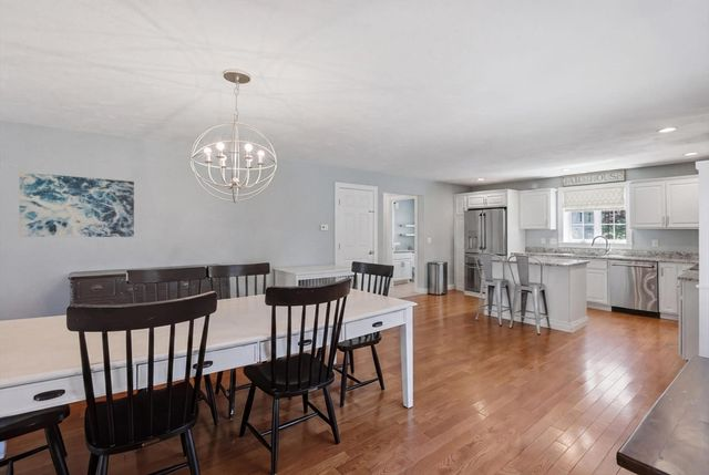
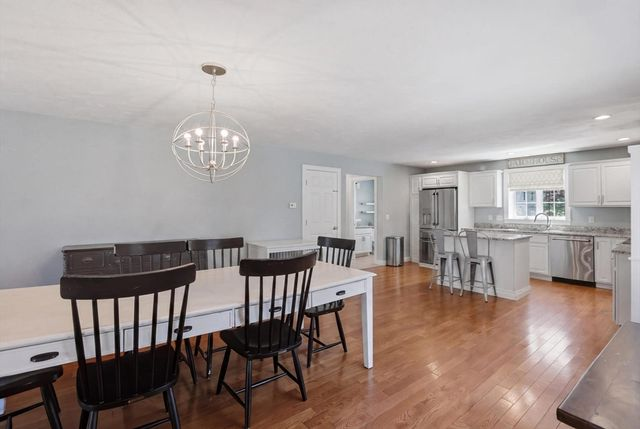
- wall art [18,172,135,238]
